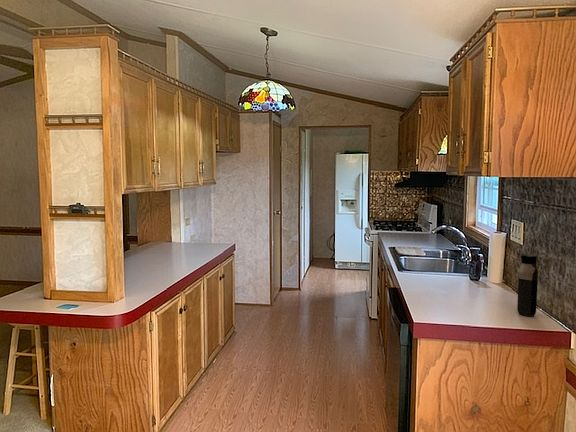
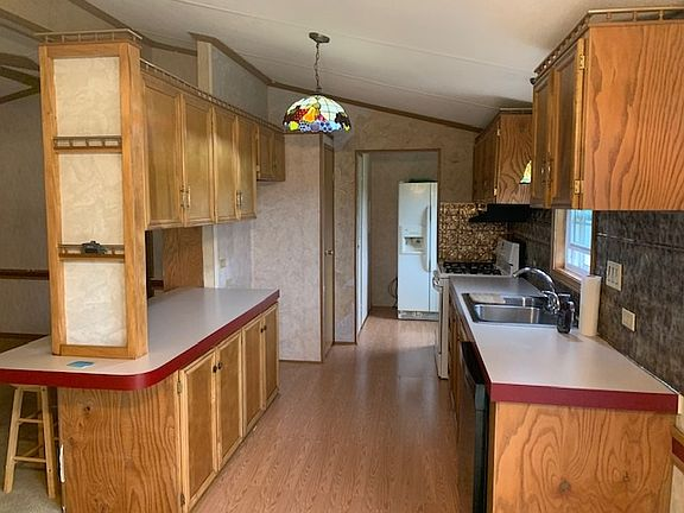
- water bottle [516,253,539,317]
